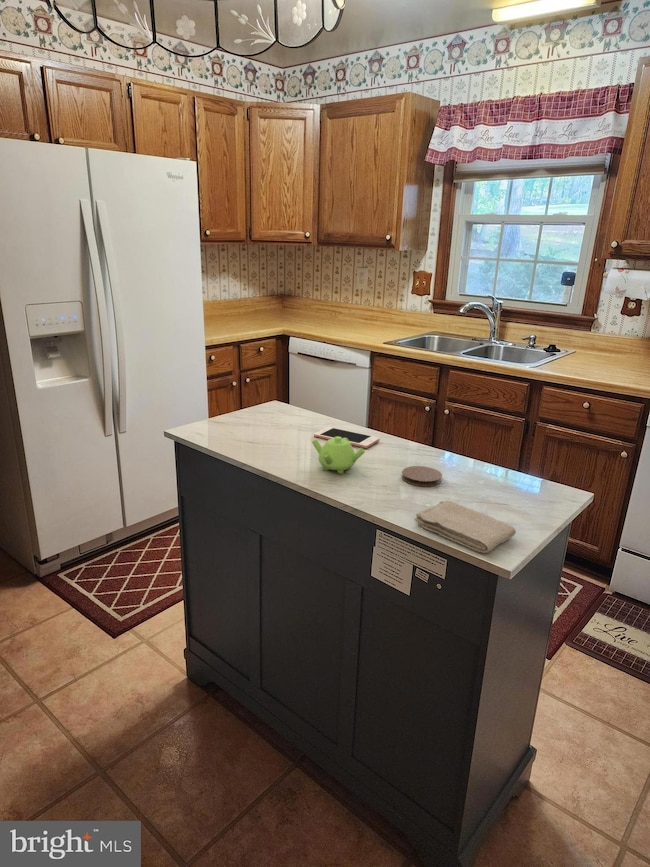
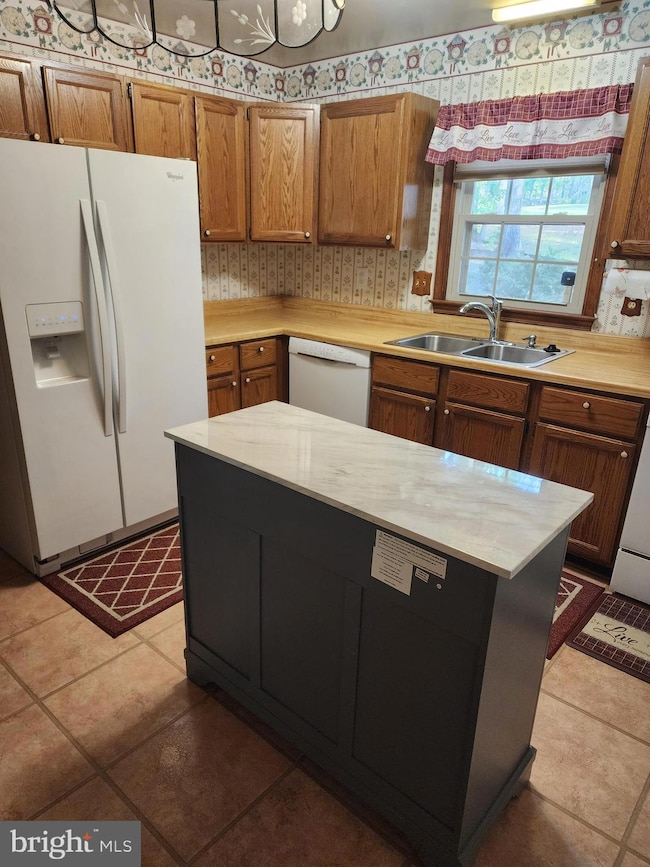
- teapot [311,437,366,475]
- coaster [401,465,443,487]
- cell phone [313,426,381,449]
- washcloth [414,499,517,554]
